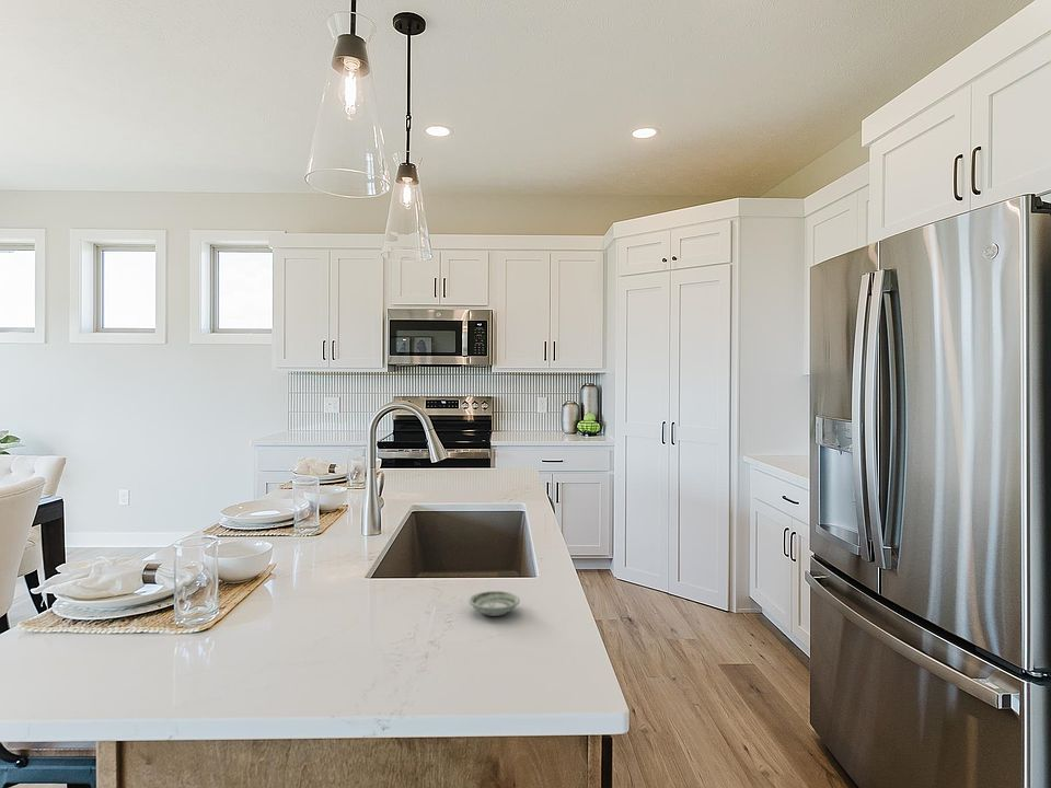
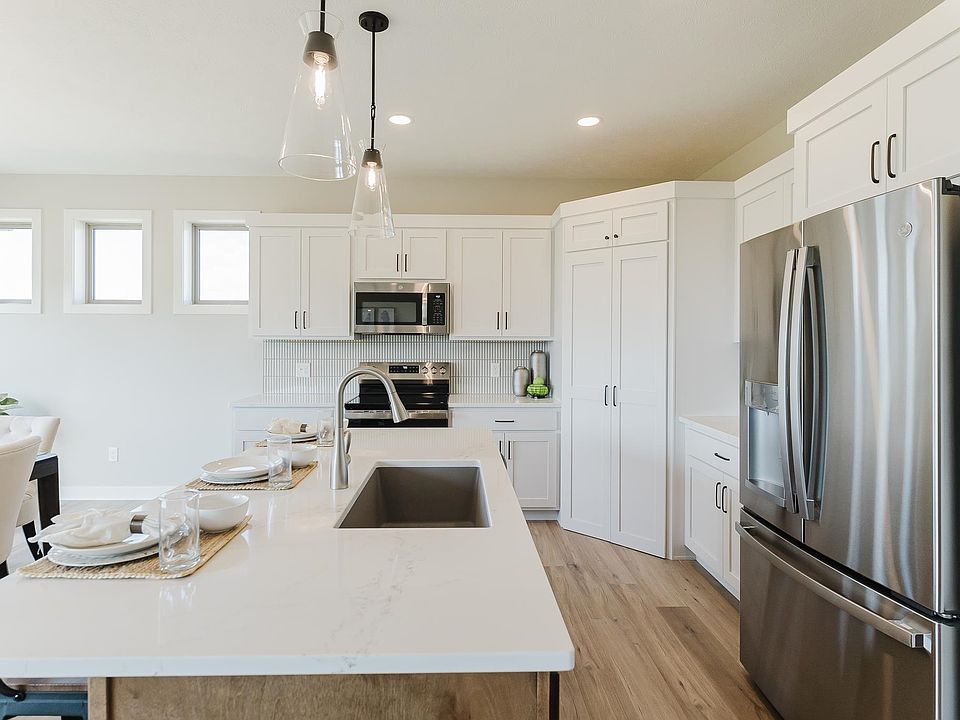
- saucer [467,590,521,617]
